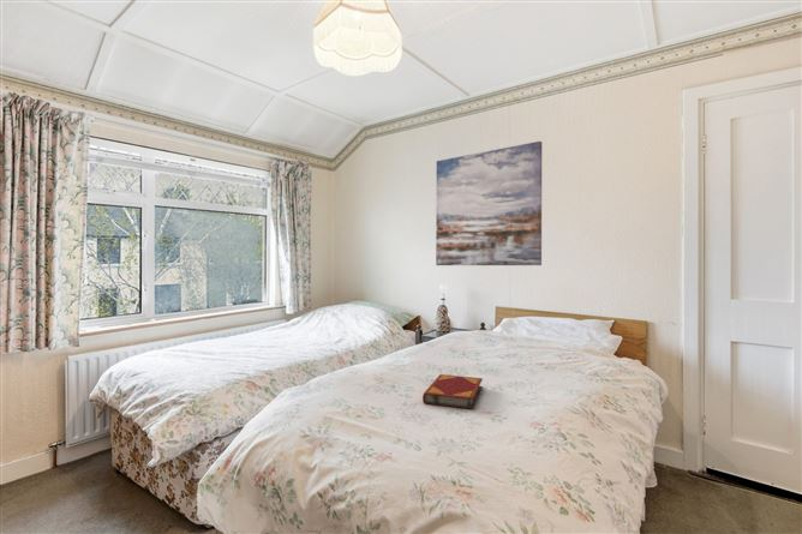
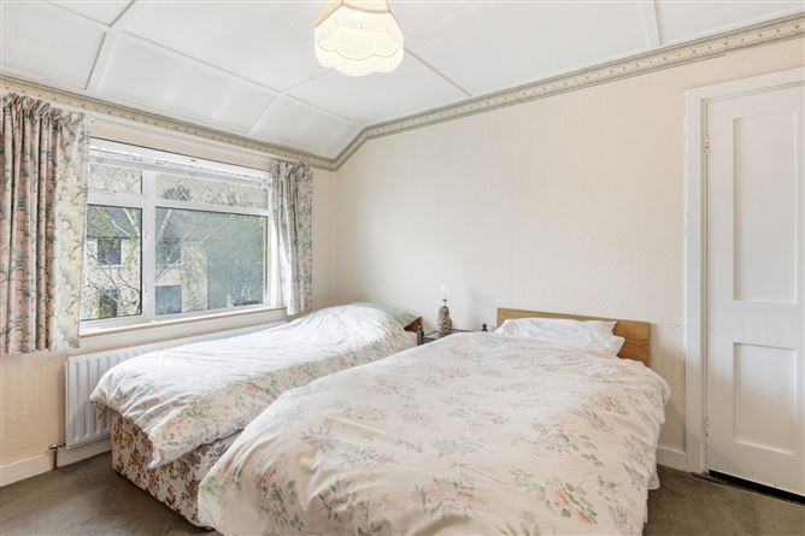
- hardback book [421,373,484,410]
- wall art [435,140,543,266]
